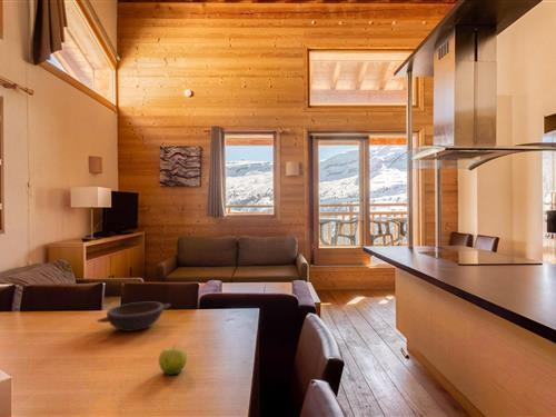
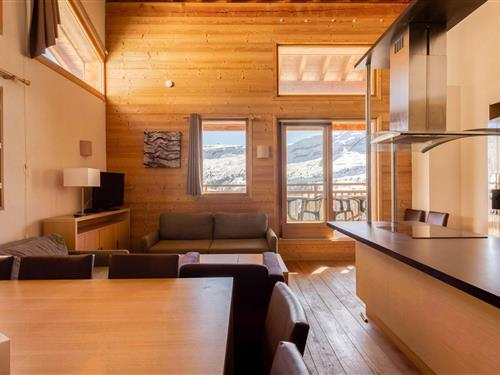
- fruit [158,345,188,376]
- bowl [96,301,171,332]
